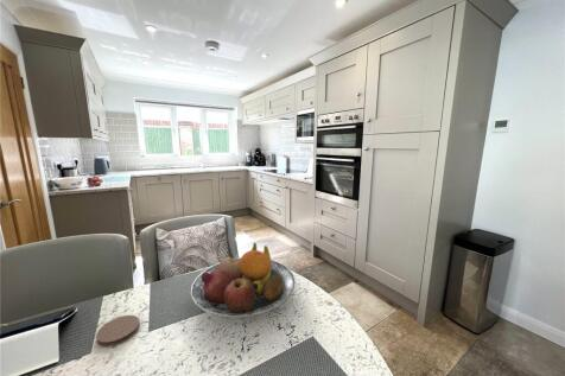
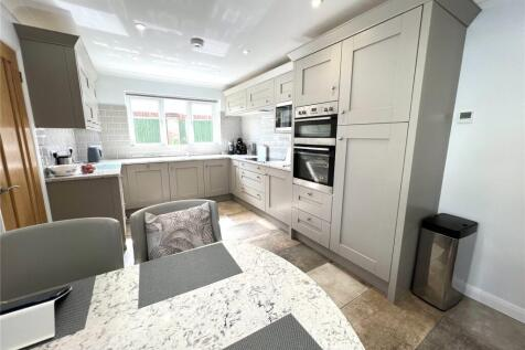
- fruit bowl [190,242,296,319]
- coaster [95,314,141,348]
